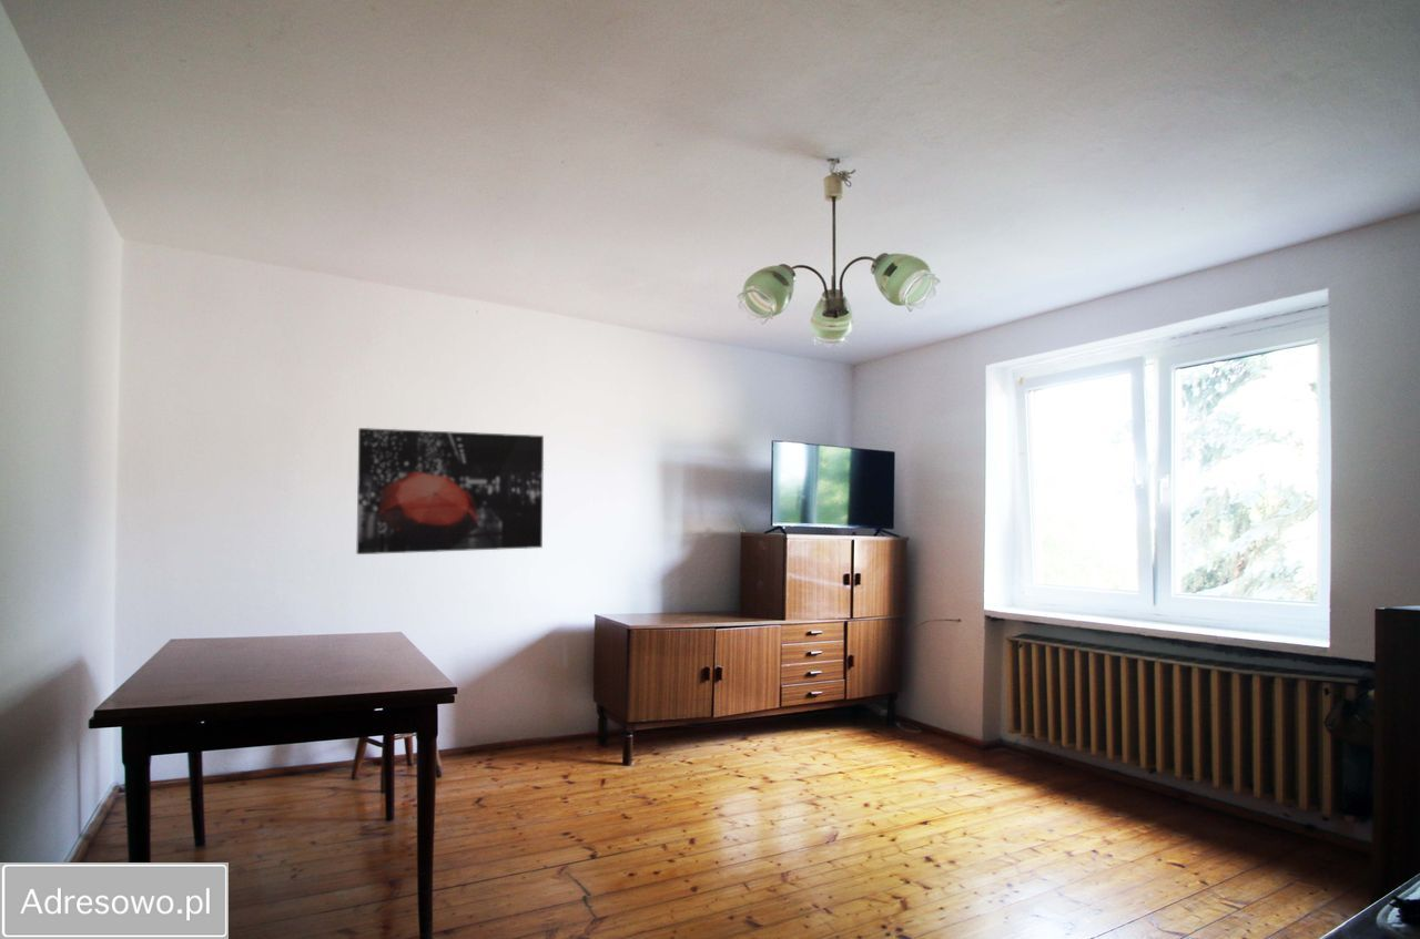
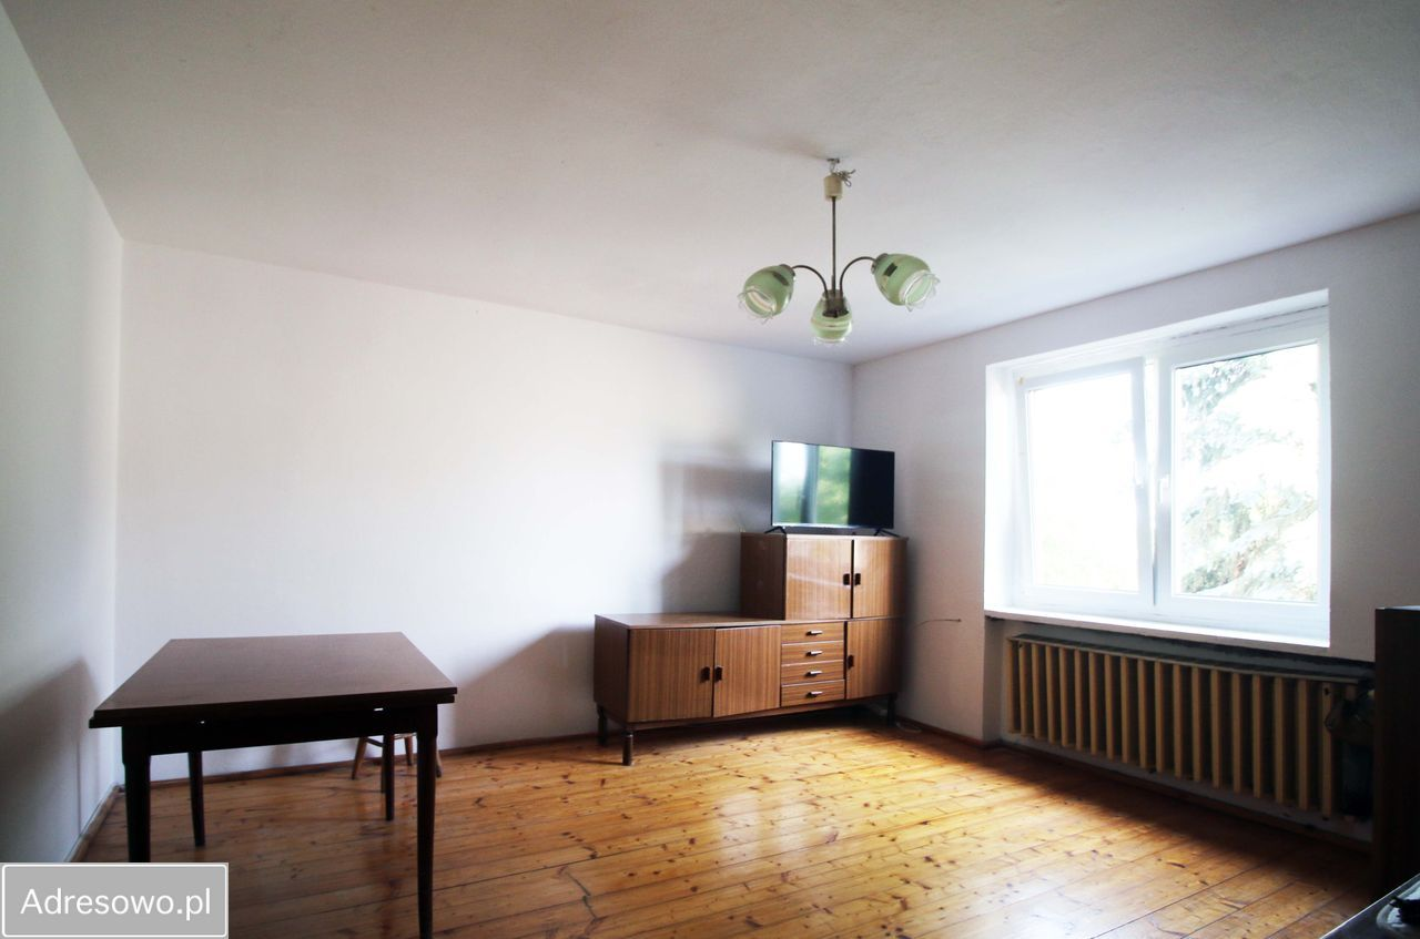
- wall art [355,427,545,555]
